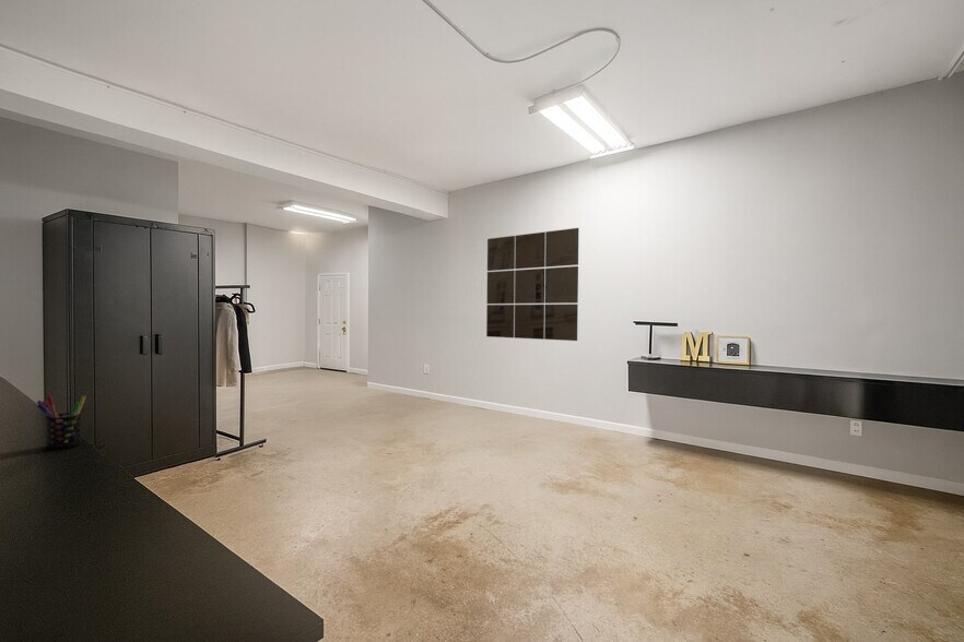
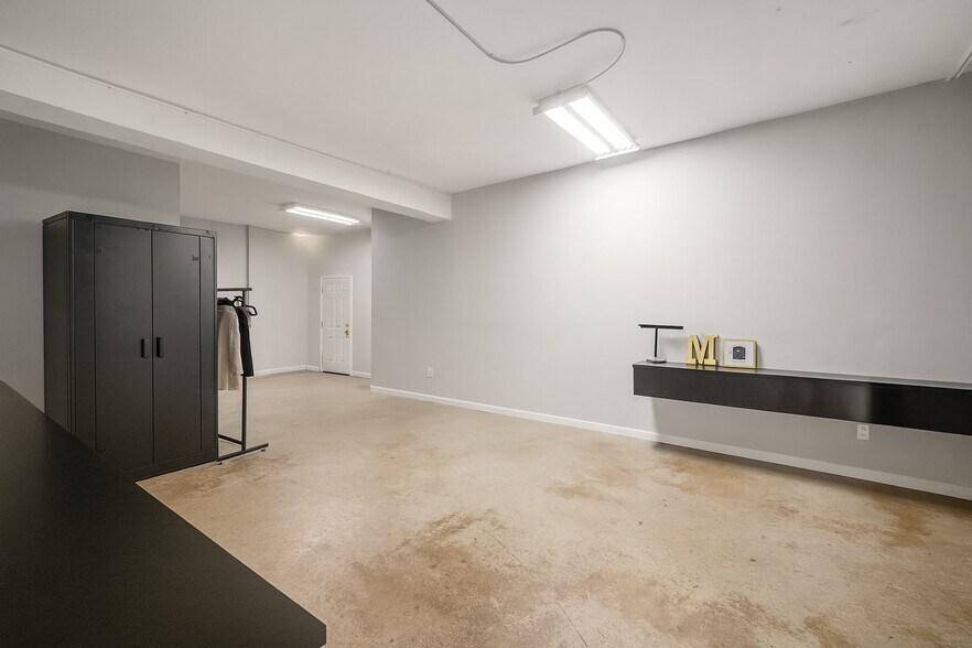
- pen holder [35,394,87,450]
- wall art [485,227,579,342]
